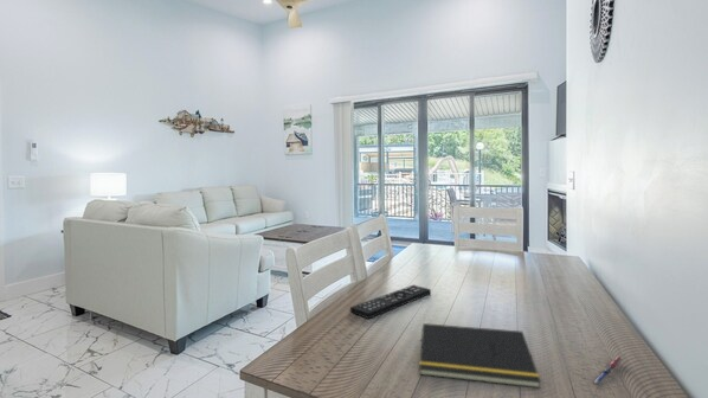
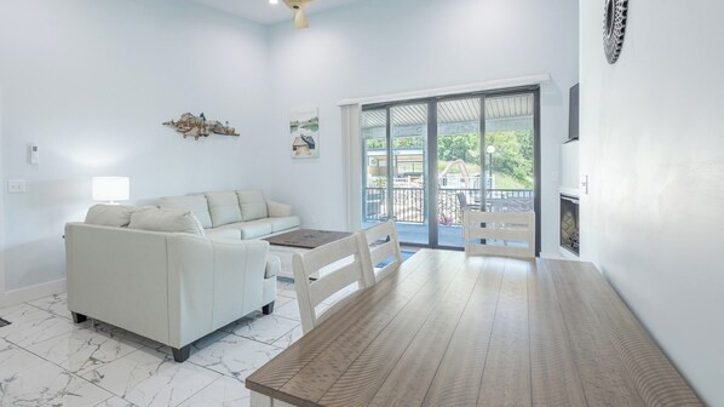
- pen [591,355,624,386]
- remote control [349,284,432,320]
- notepad [418,322,542,390]
